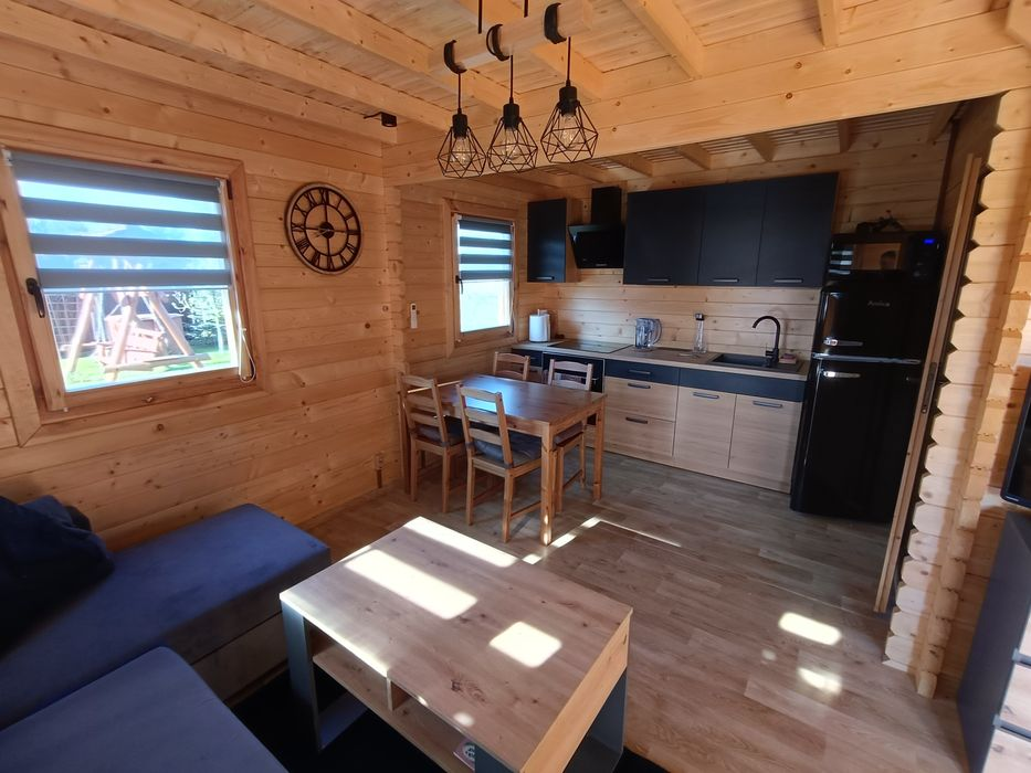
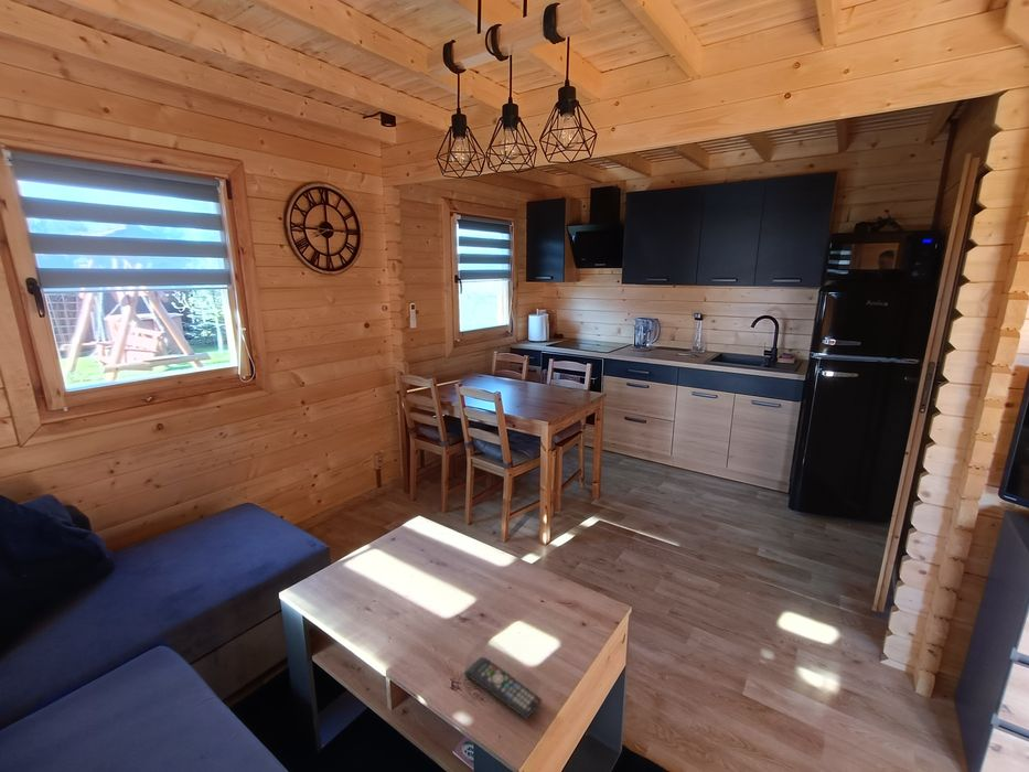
+ remote control [463,656,543,720]
